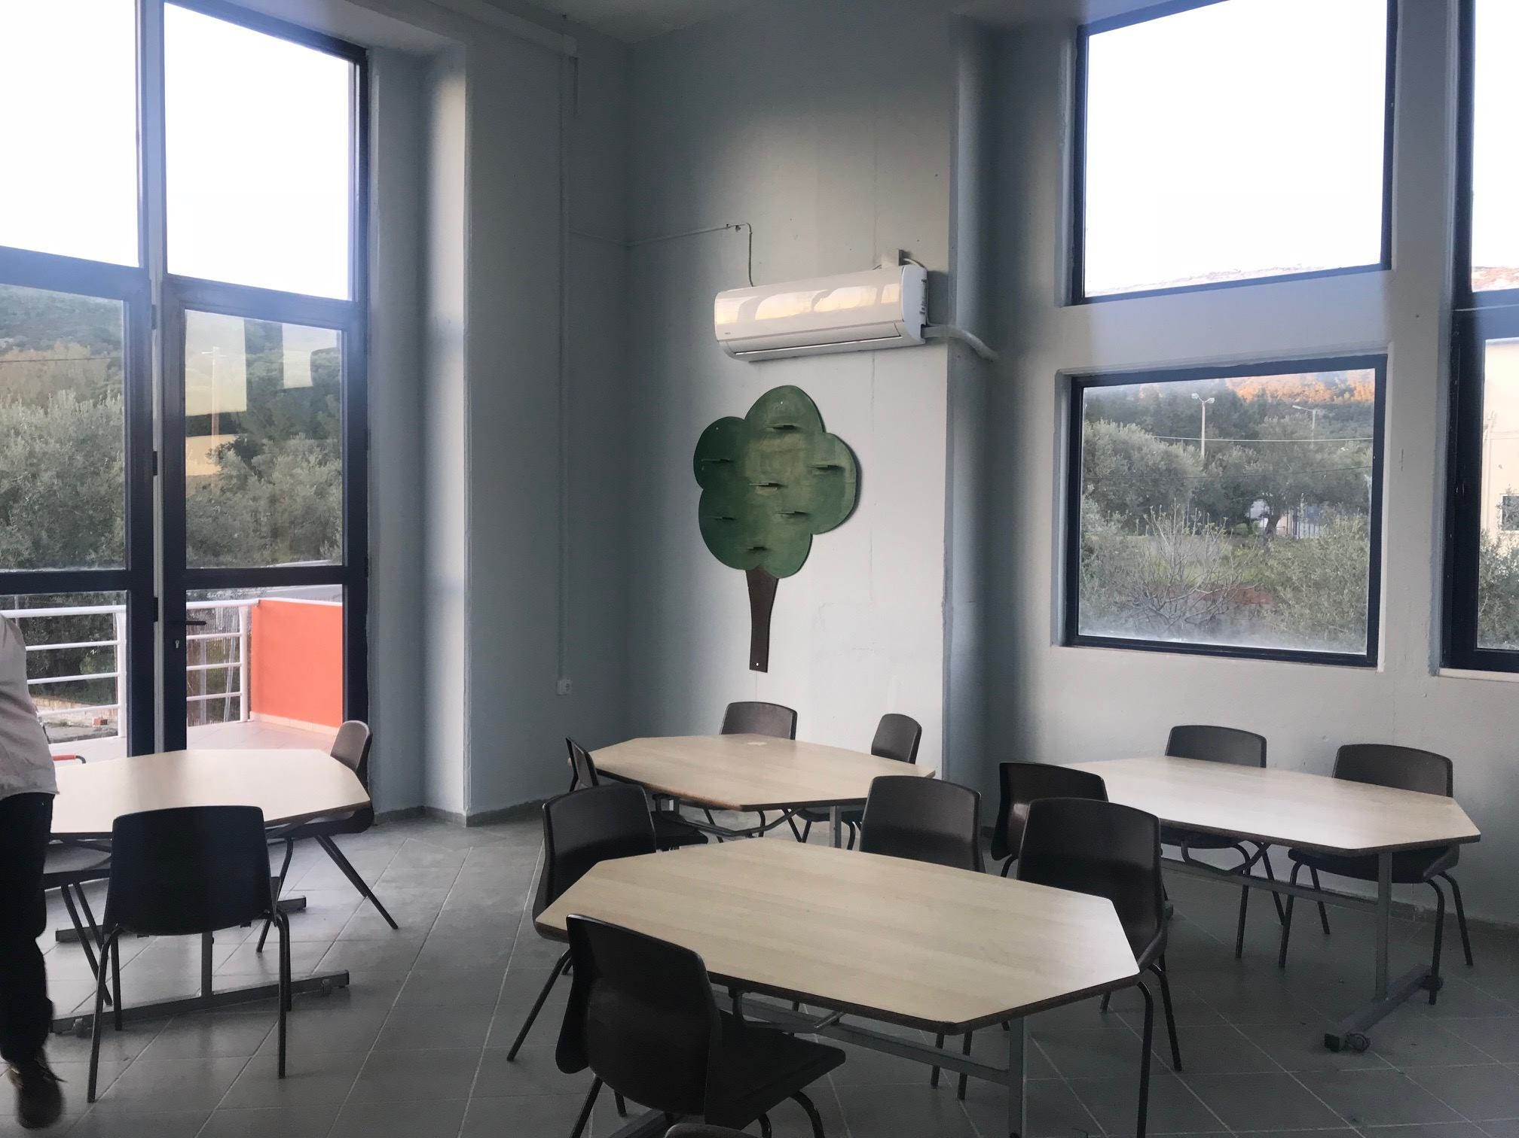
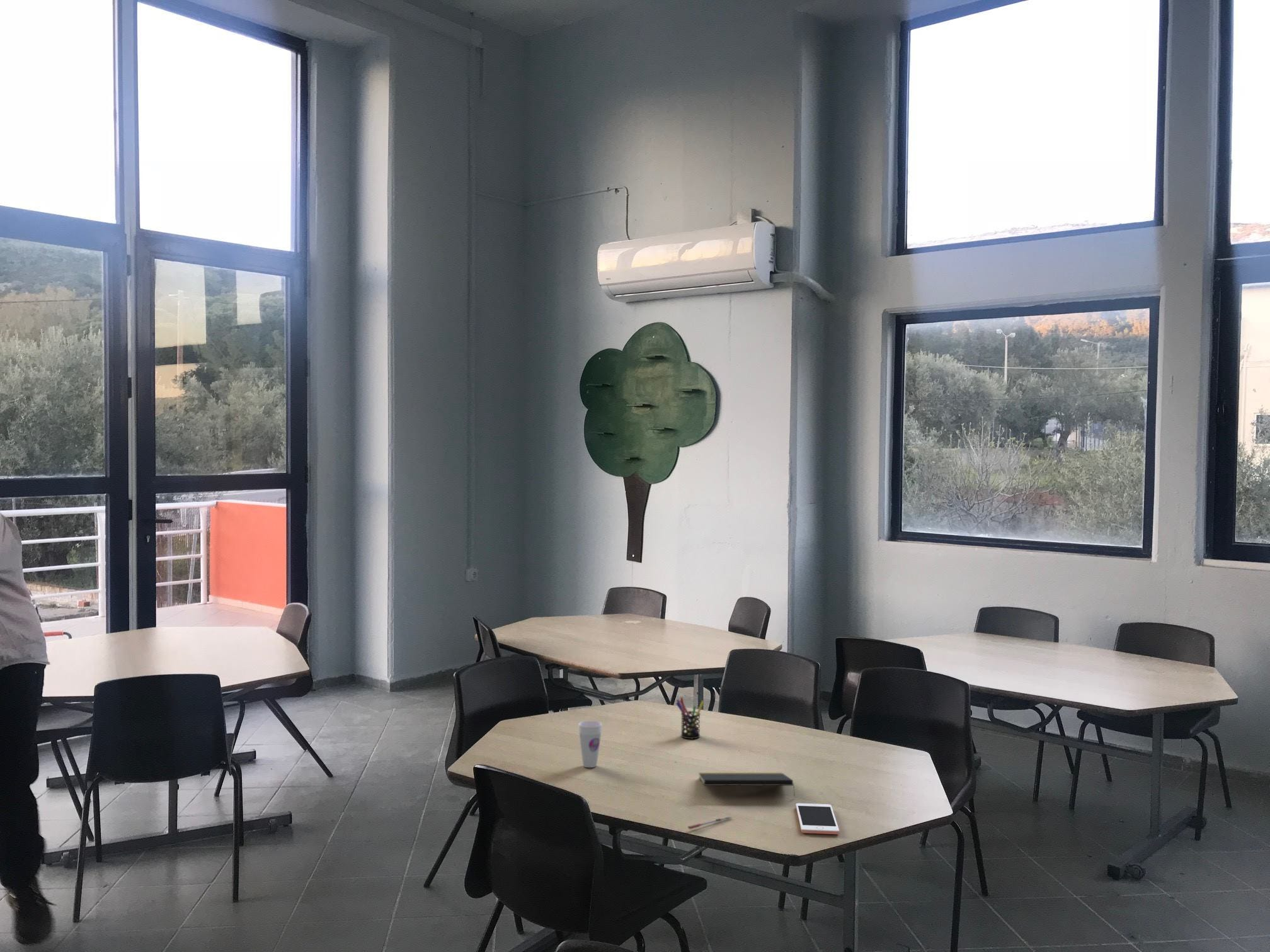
+ pen [687,816,733,830]
+ pen holder [675,697,705,739]
+ cell phone [795,803,840,835]
+ notepad [698,772,796,798]
+ cup [578,720,603,768]
